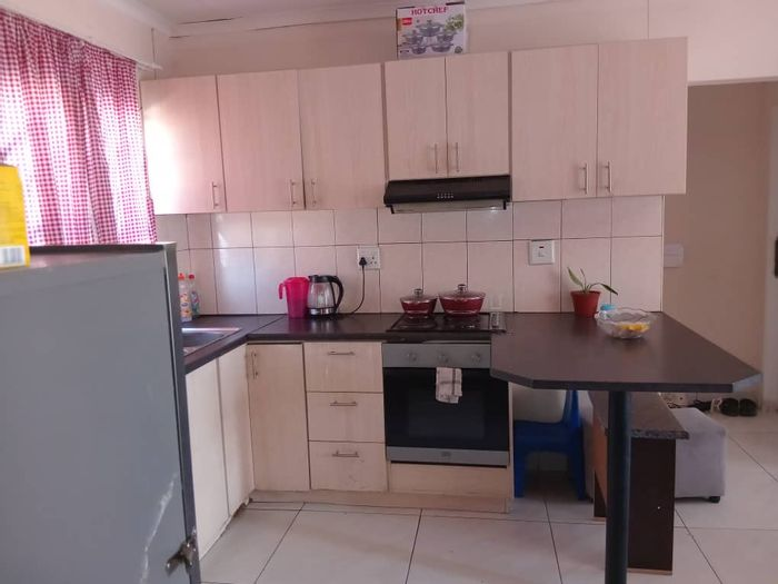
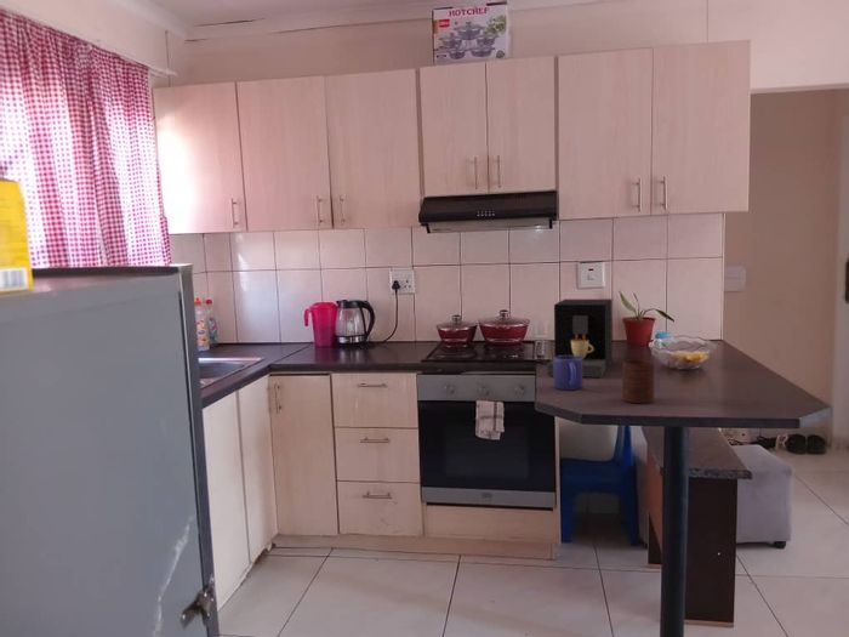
+ mug [552,356,583,391]
+ cup [621,358,655,404]
+ coffee maker [546,298,614,379]
